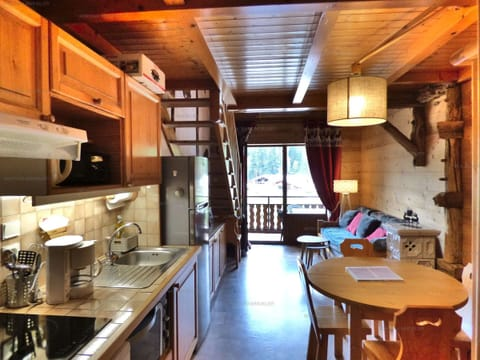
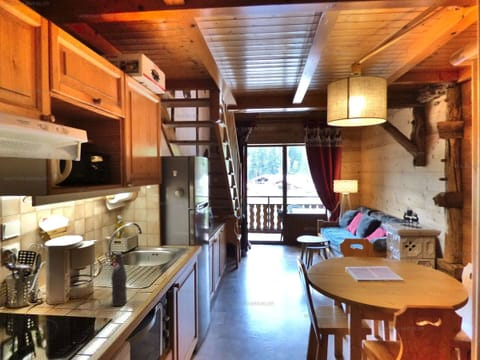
+ bottle [110,252,128,307]
